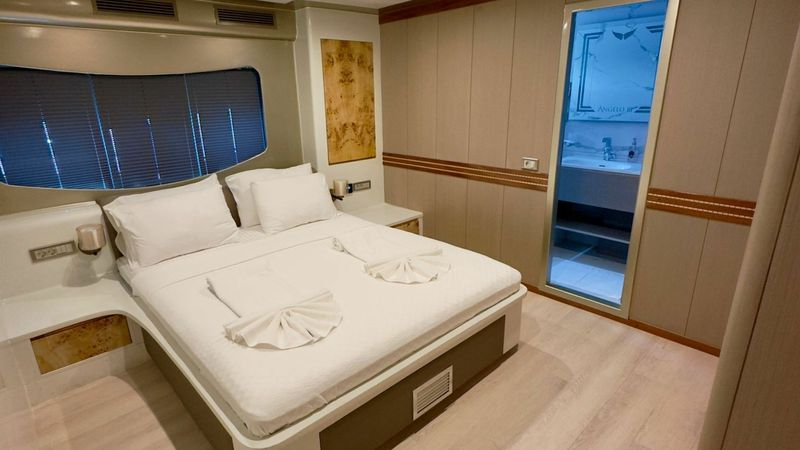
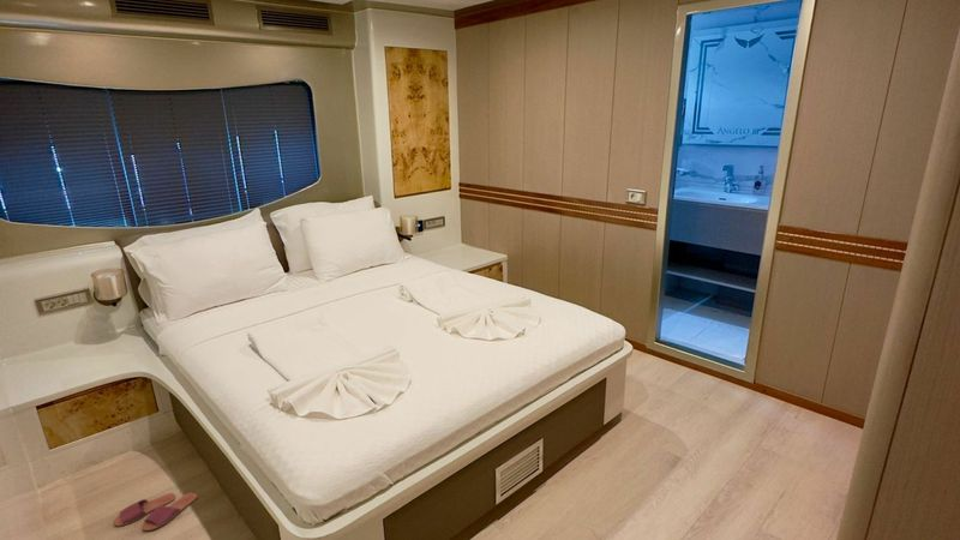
+ slippers [112,492,198,532]
